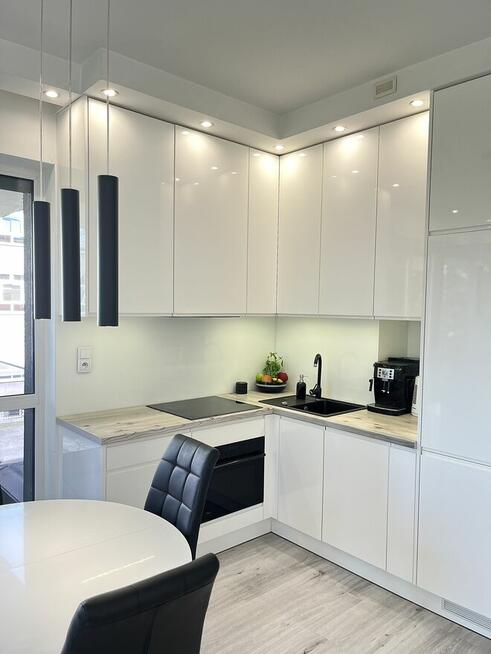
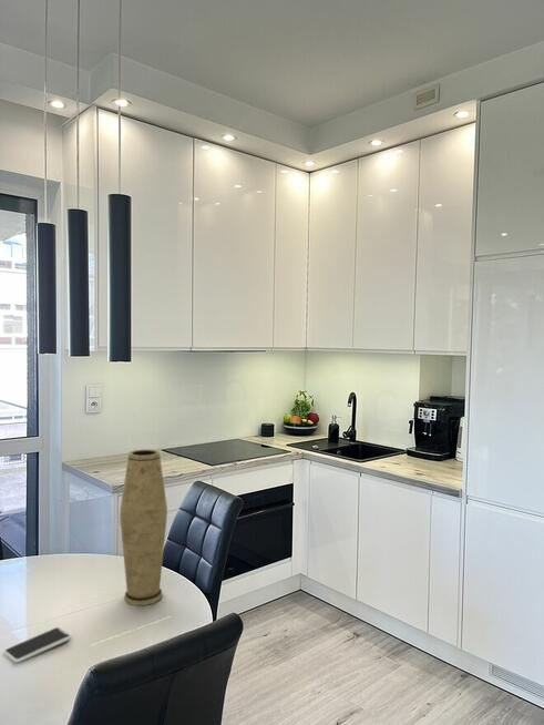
+ vase [119,448,168,606]
+ smartphone [2,626,72,664]
